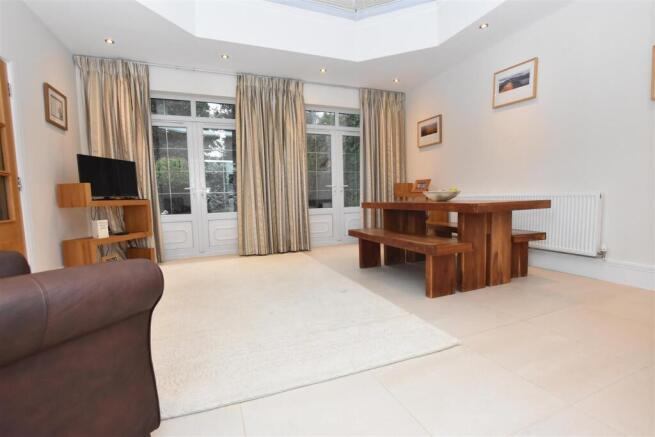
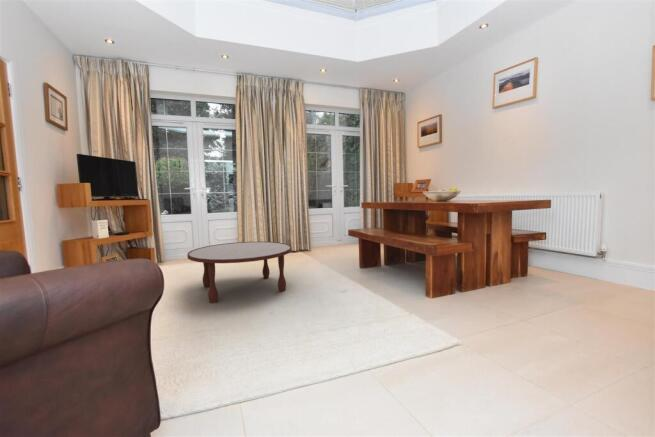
+ coffee table [186,241,293,304]
